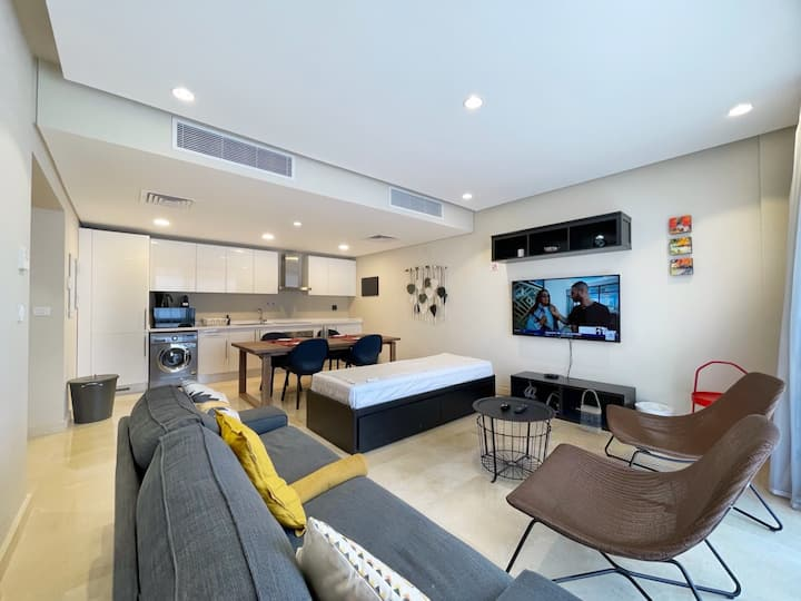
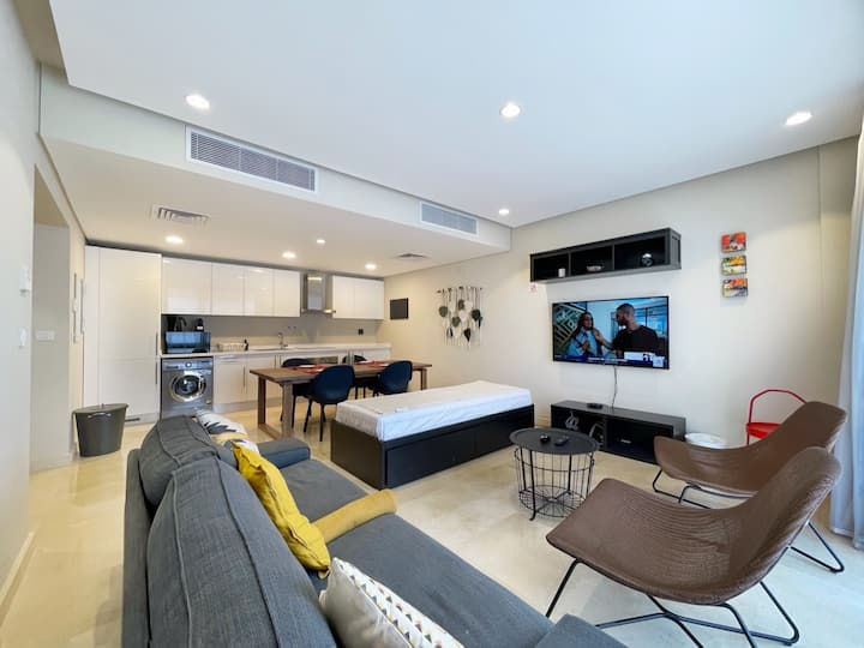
- bag [580,388,602,435]
